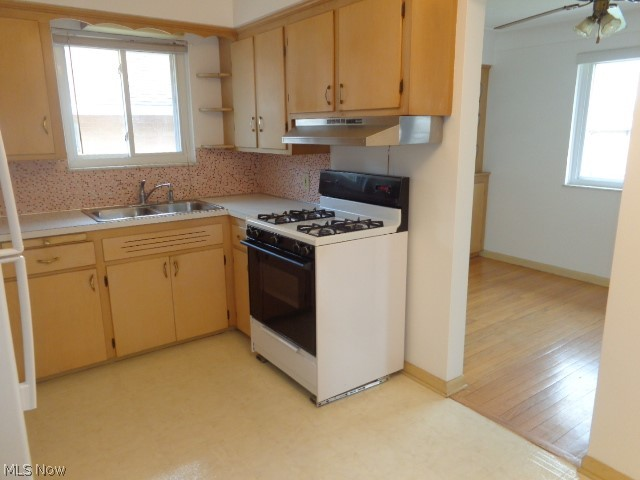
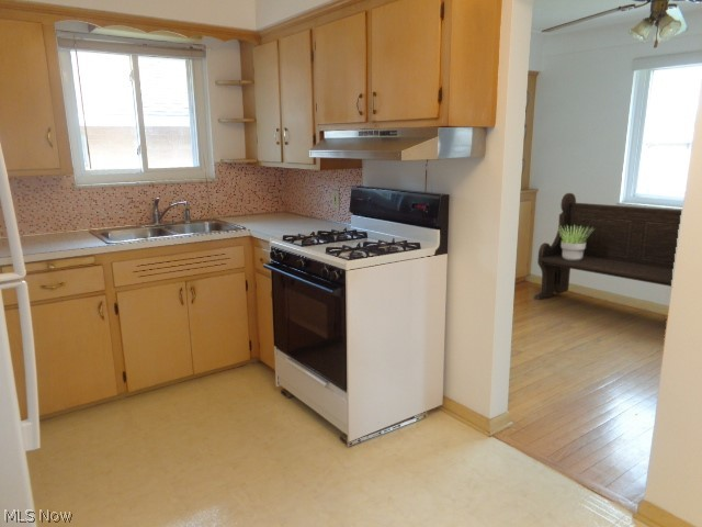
+ potted plant [557,225,593,260]
+ bench [533,192,682,301]
